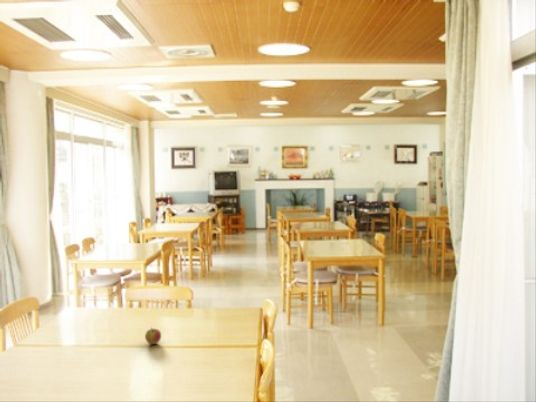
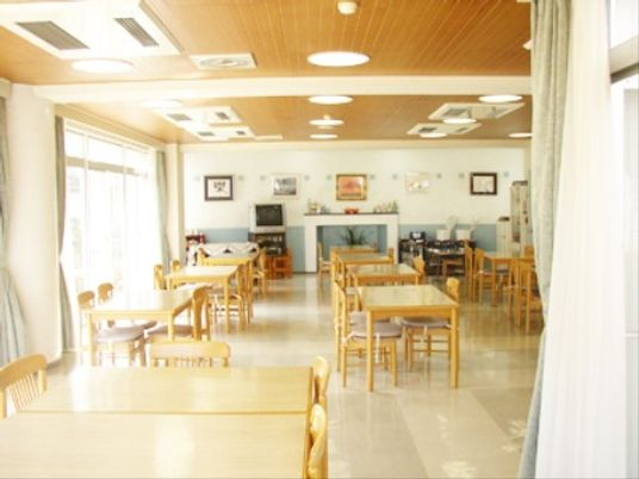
- apple [144,326,162,345]
